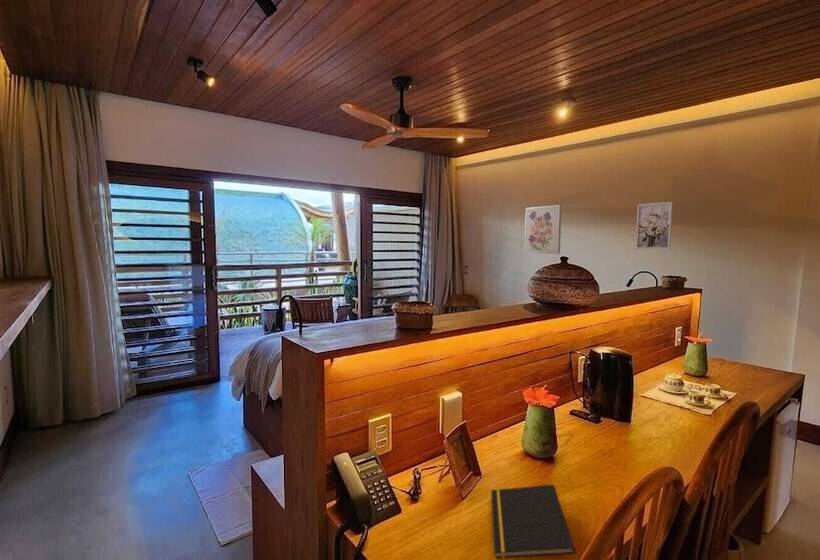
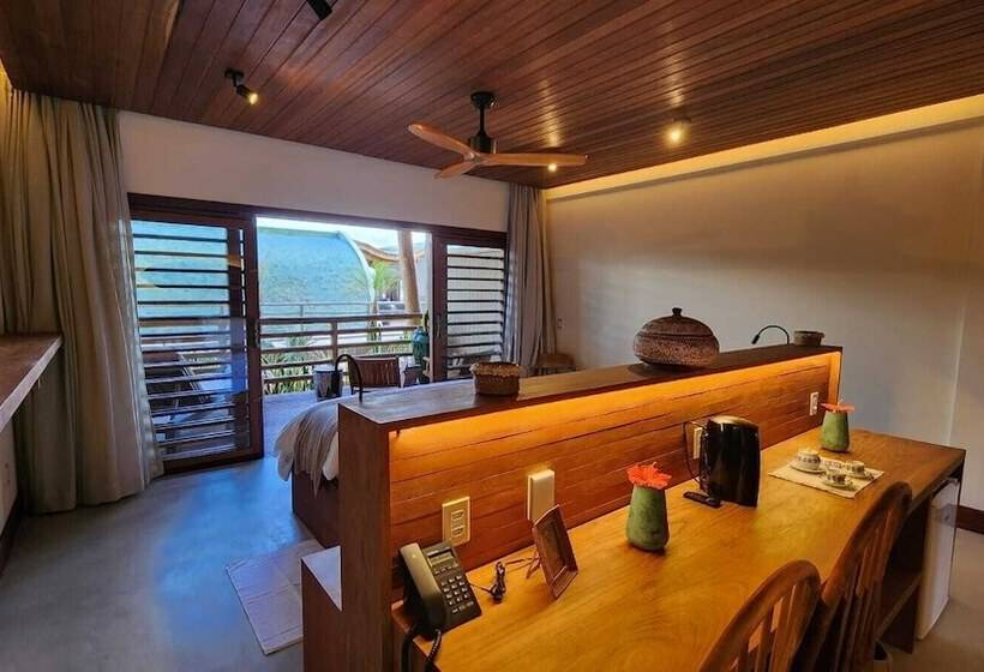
- notepad [490,484,576,559]
- wall art [524,204,563,255]
- wall art [635,201,674,250]
